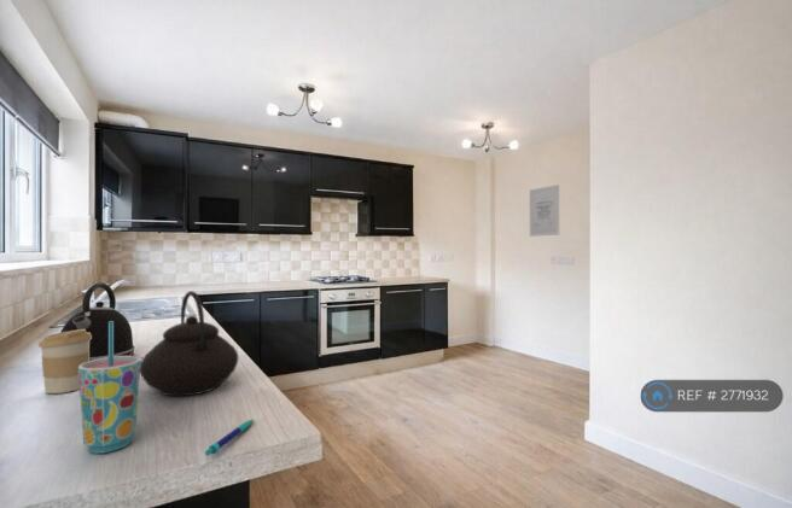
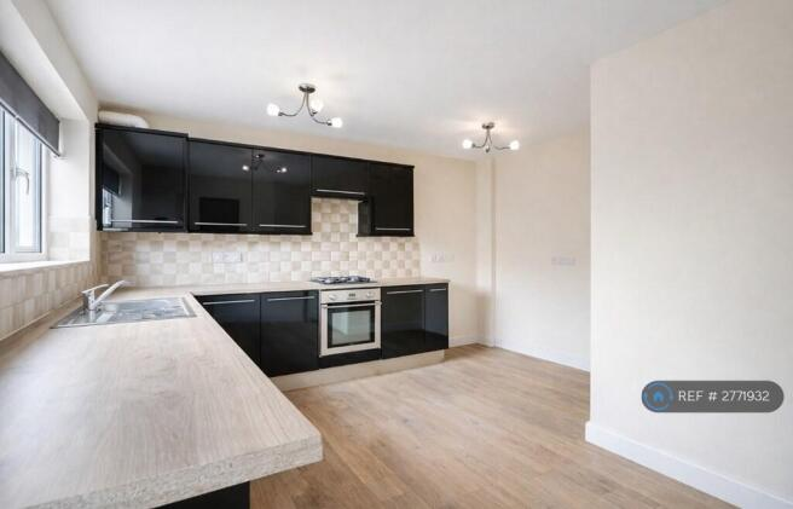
- pen [204,419,255,457]
- wall art [529,183,560,238]
- coffee cup [37,329,92,395]
- cup [78,321,142,455]
- teapot [140,290,239,397]
- kettle [60,281,136,362]
